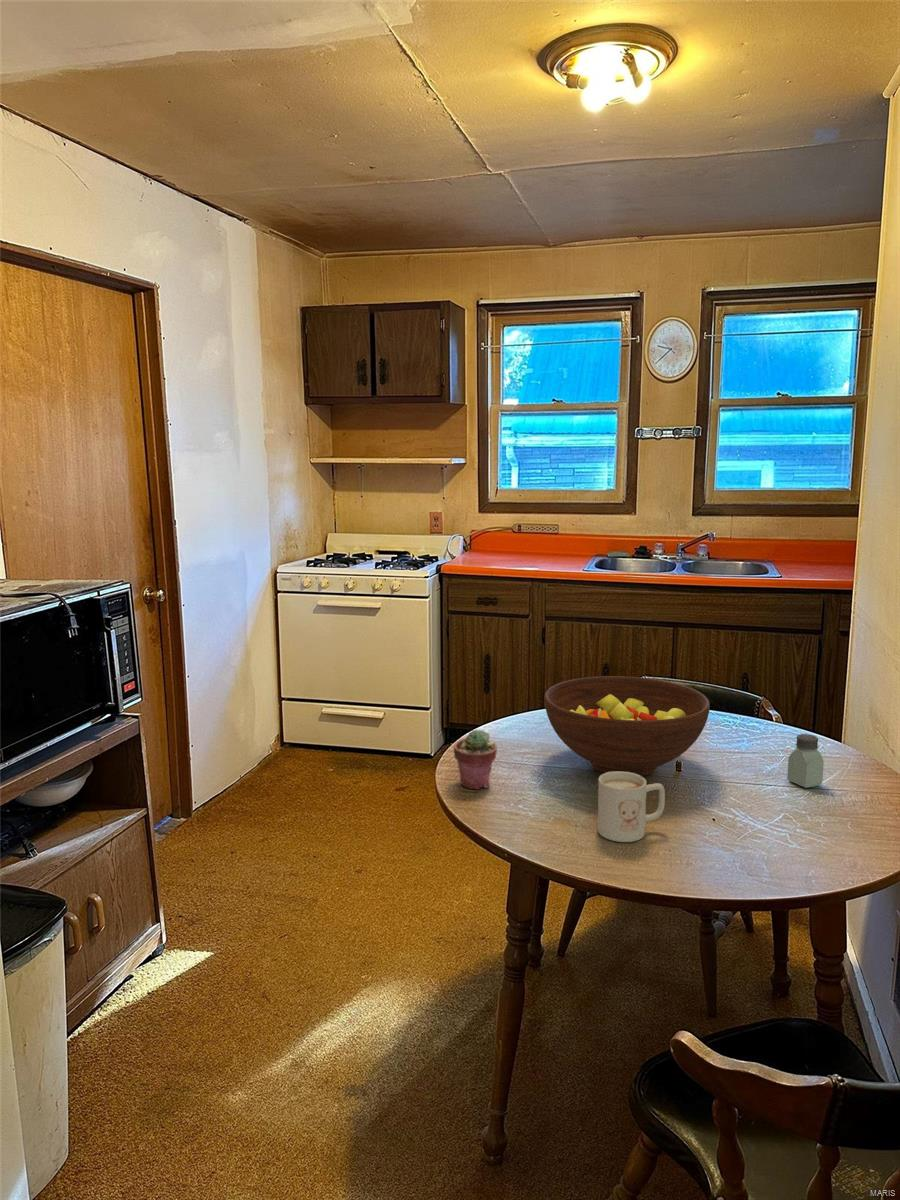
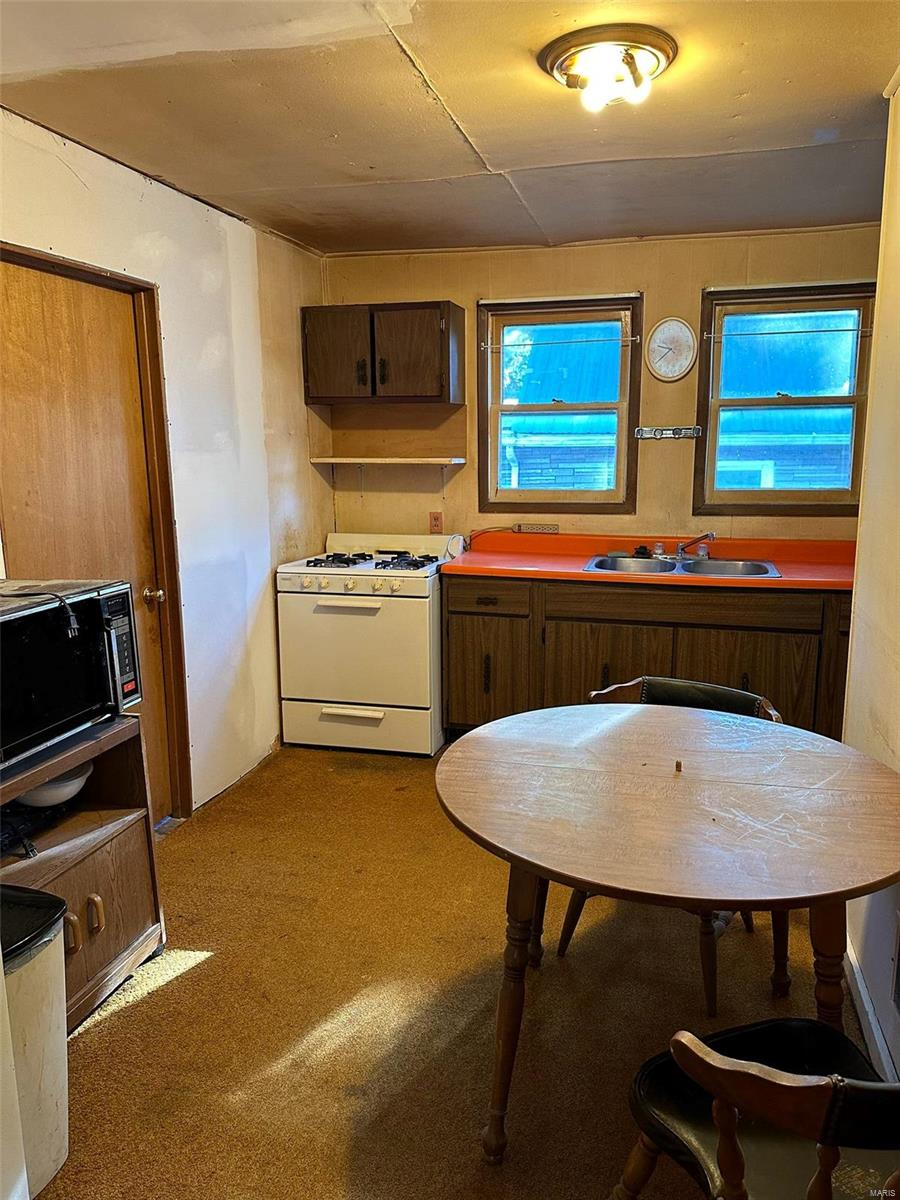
- potted succulent [453,728,498,790]
- fruit bowl [543,675,711,777]
- mug [597,772,666,843]
- saltshaker [786,733,825,789]
